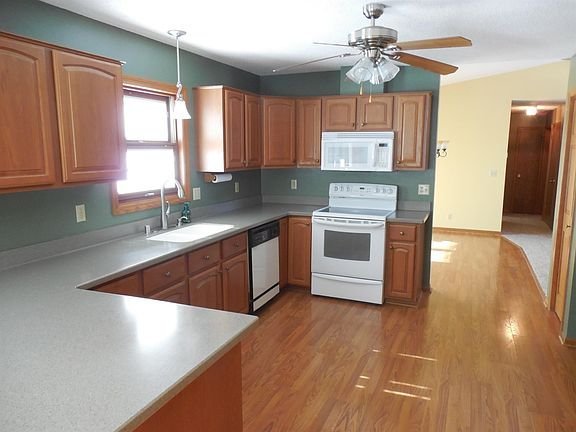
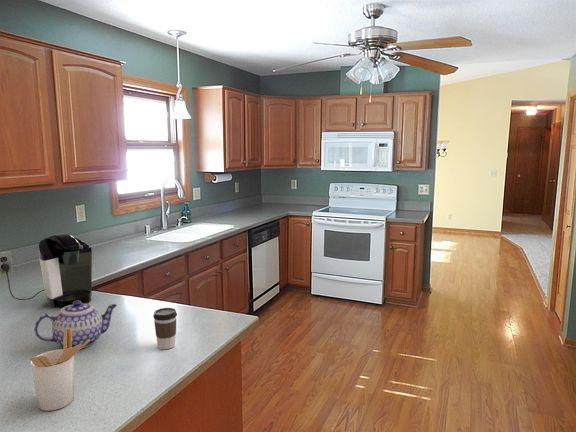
+ coffee cup [152,307,178,350]
+ utensil holder [29,328,90,412]
+ teapot [33,300,118,349]
+ coffee maker [0,232,93,308]
